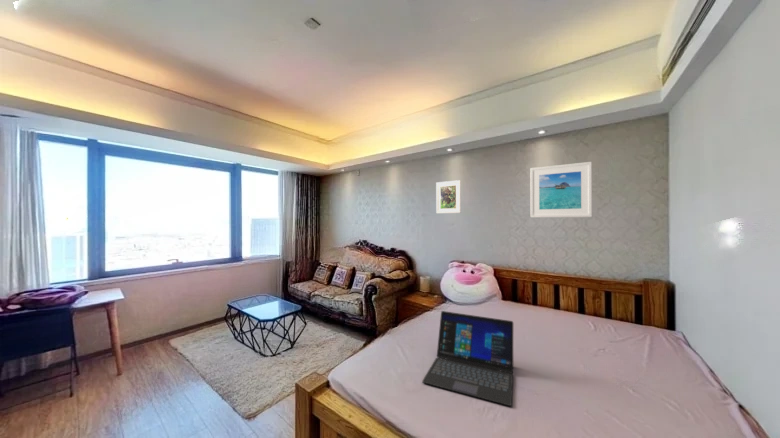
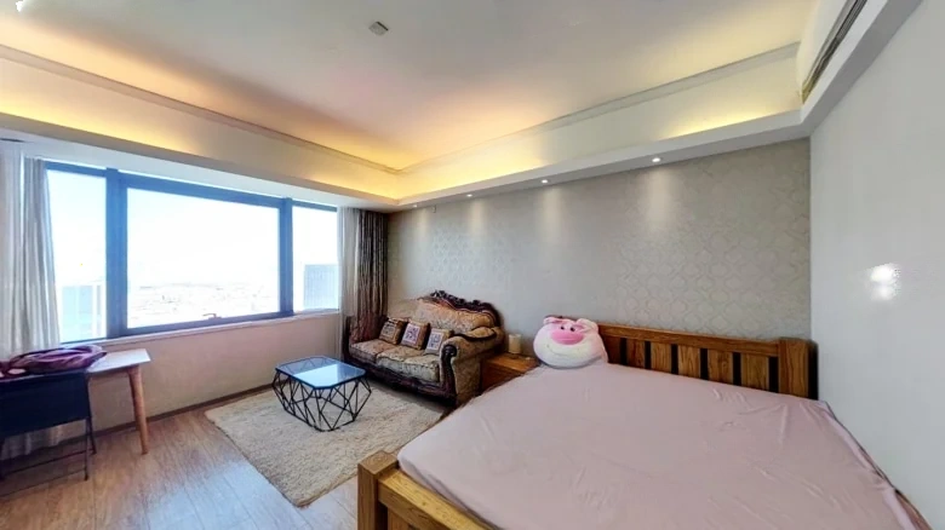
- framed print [529,161,593,218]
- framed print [435,179,462,214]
- laptop [421,310,514,407]
